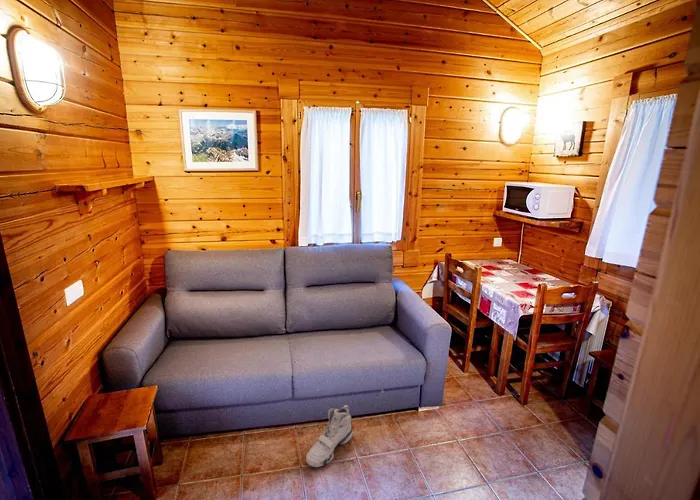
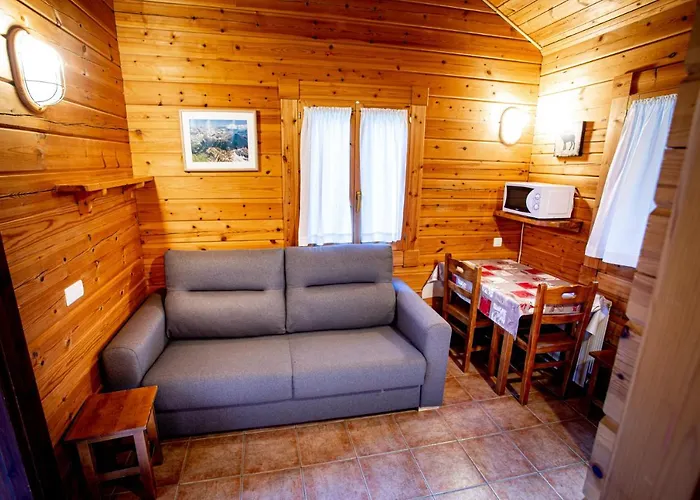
- sneaker [305,404,354,468]
